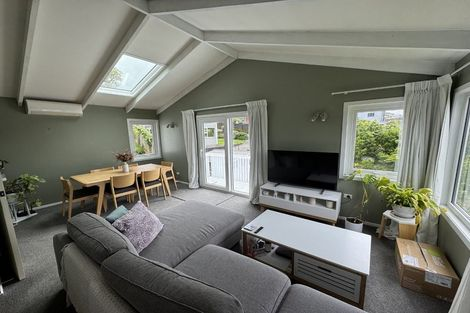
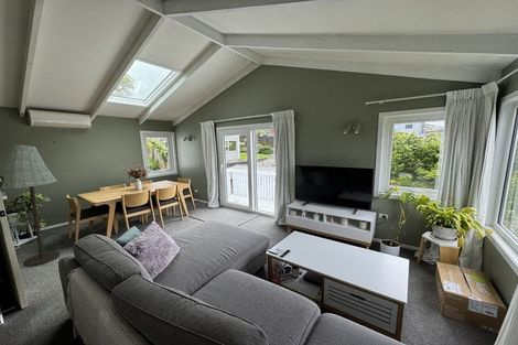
+ floor lamp [1,143,61,268]
